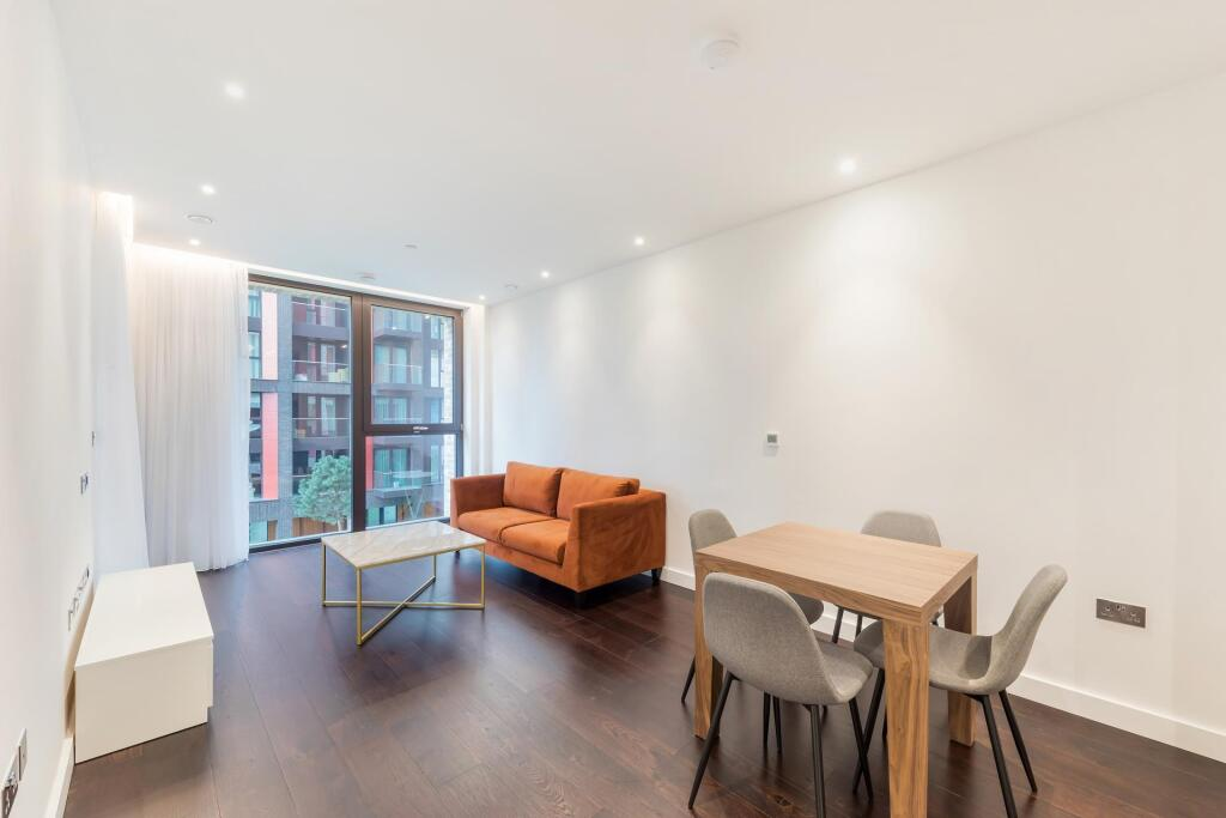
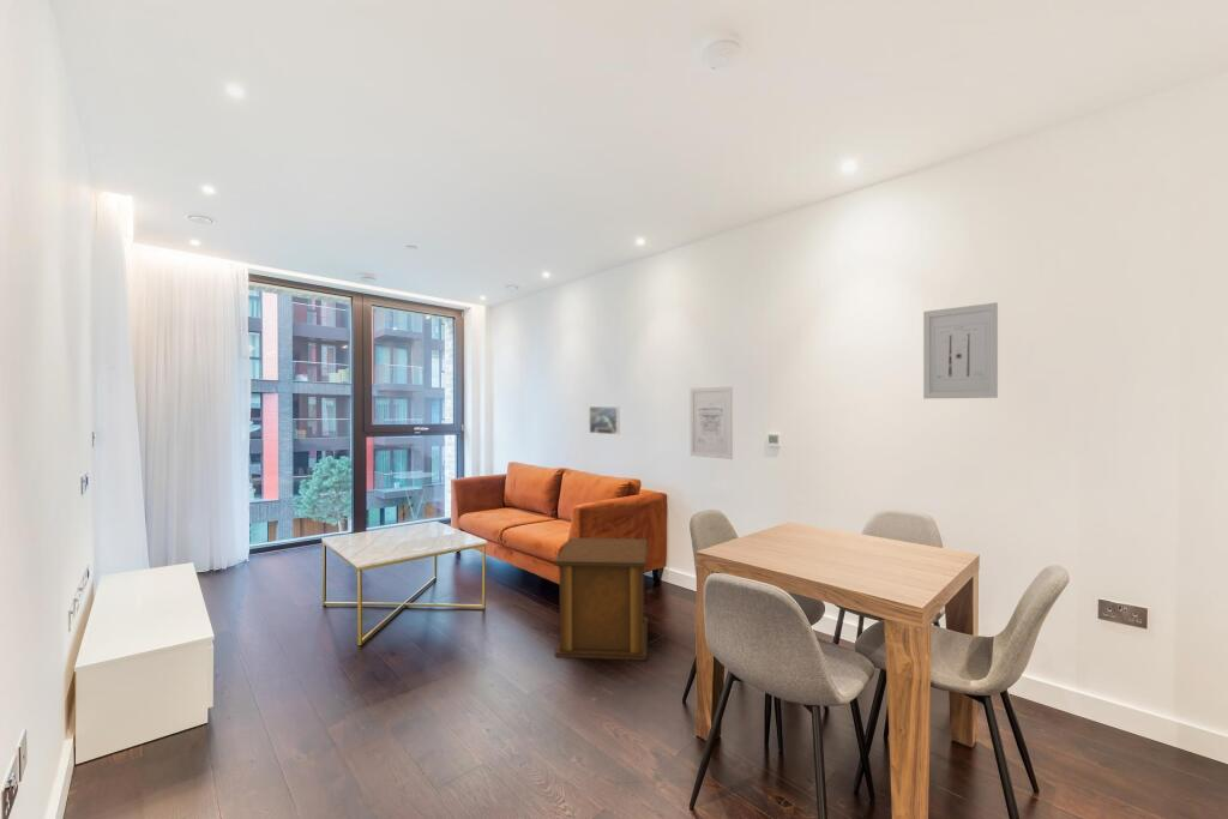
+ wall art [922,302,999,399]
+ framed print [588,405,620,435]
+ wall art [688,385,734,460]
+ side table [553,537,649,662]
